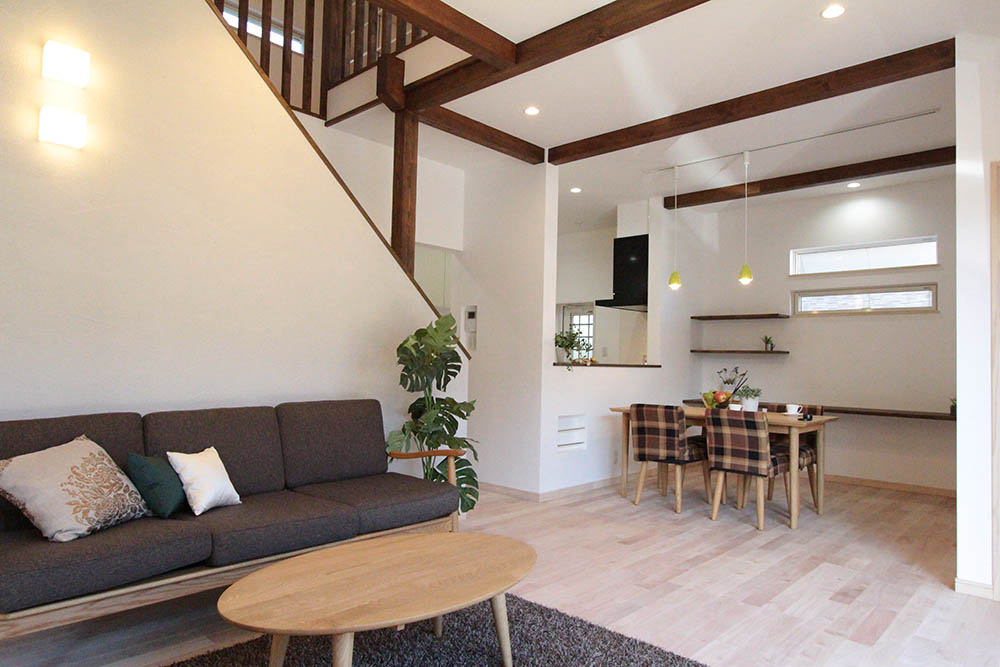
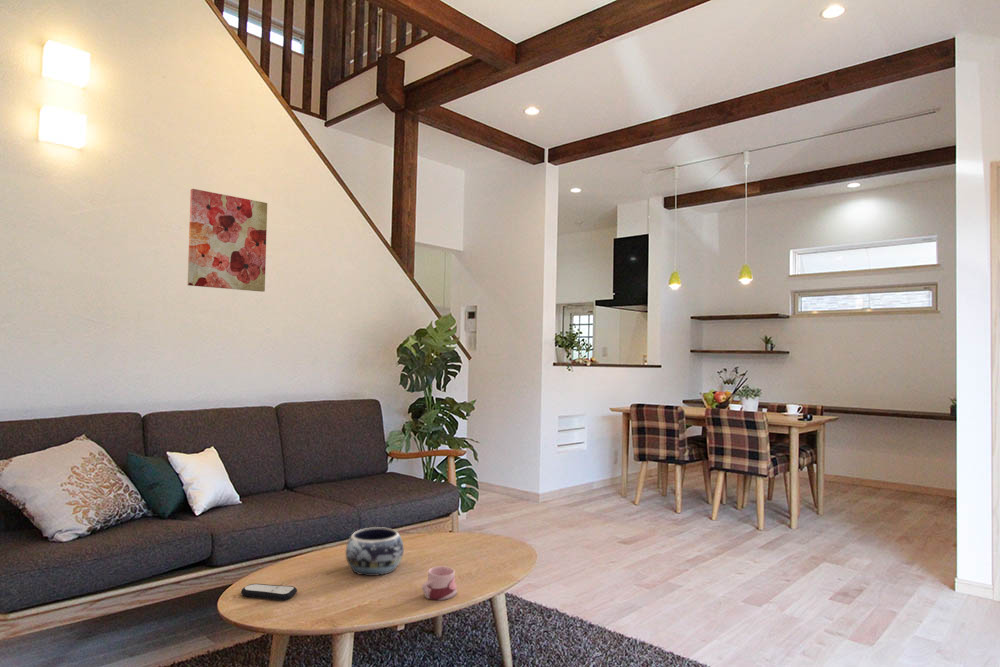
+ wall art [187,188,268,293]
+ remote control [240,583,298,602]
+ decorative bowl [345,526,405,577]
+ mug [421,565,458,601]
